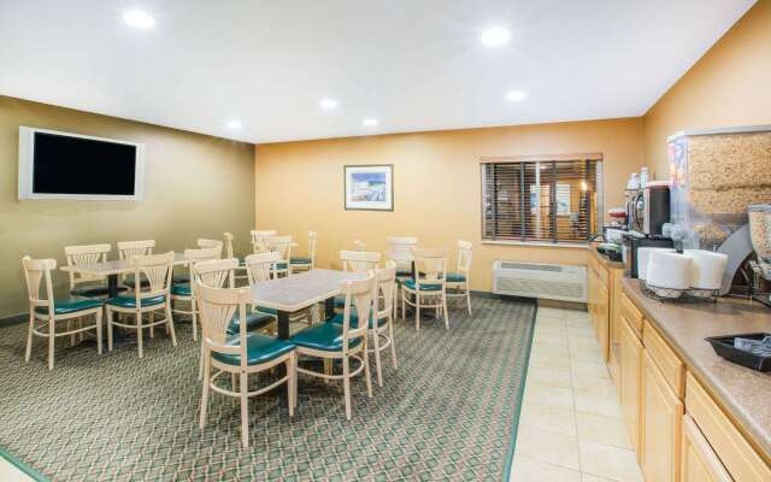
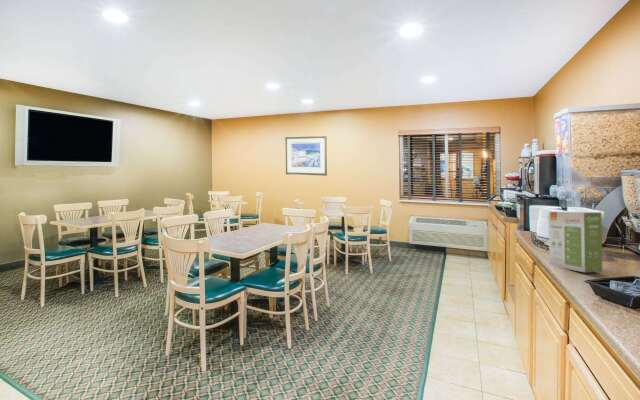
+ food box [548,211,603,273]
